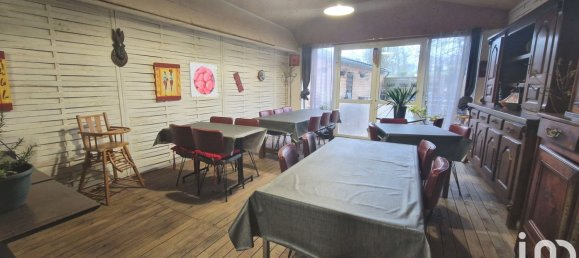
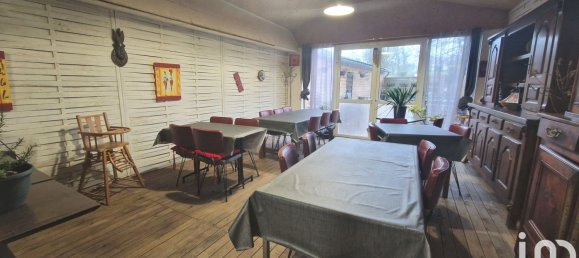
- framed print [188,61,218,98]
